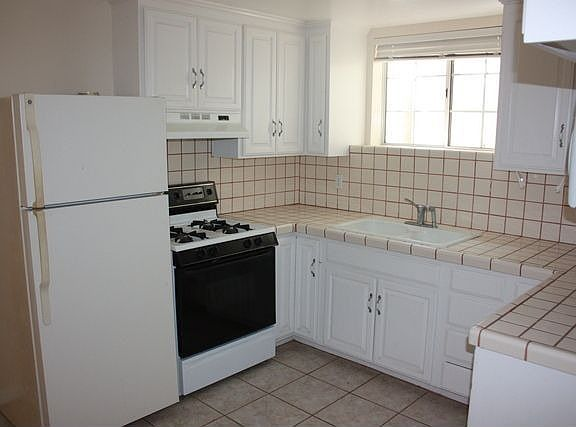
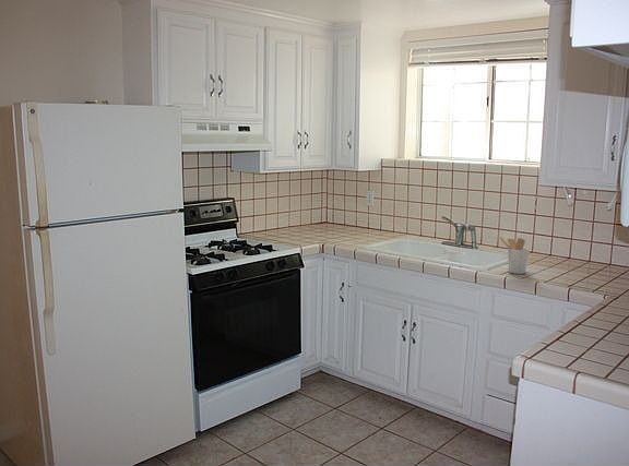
+ utensil holder [499,236,530,275]
